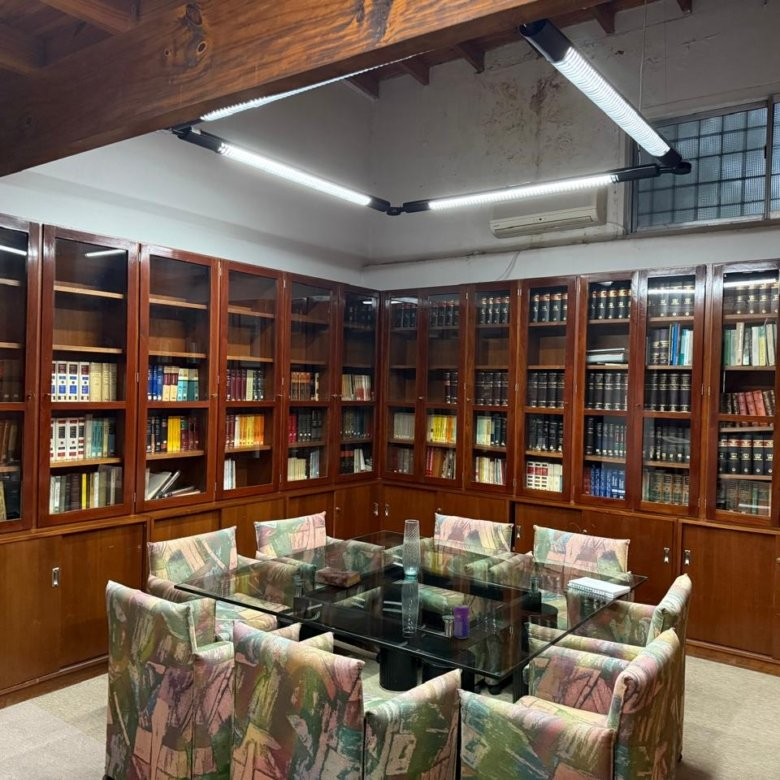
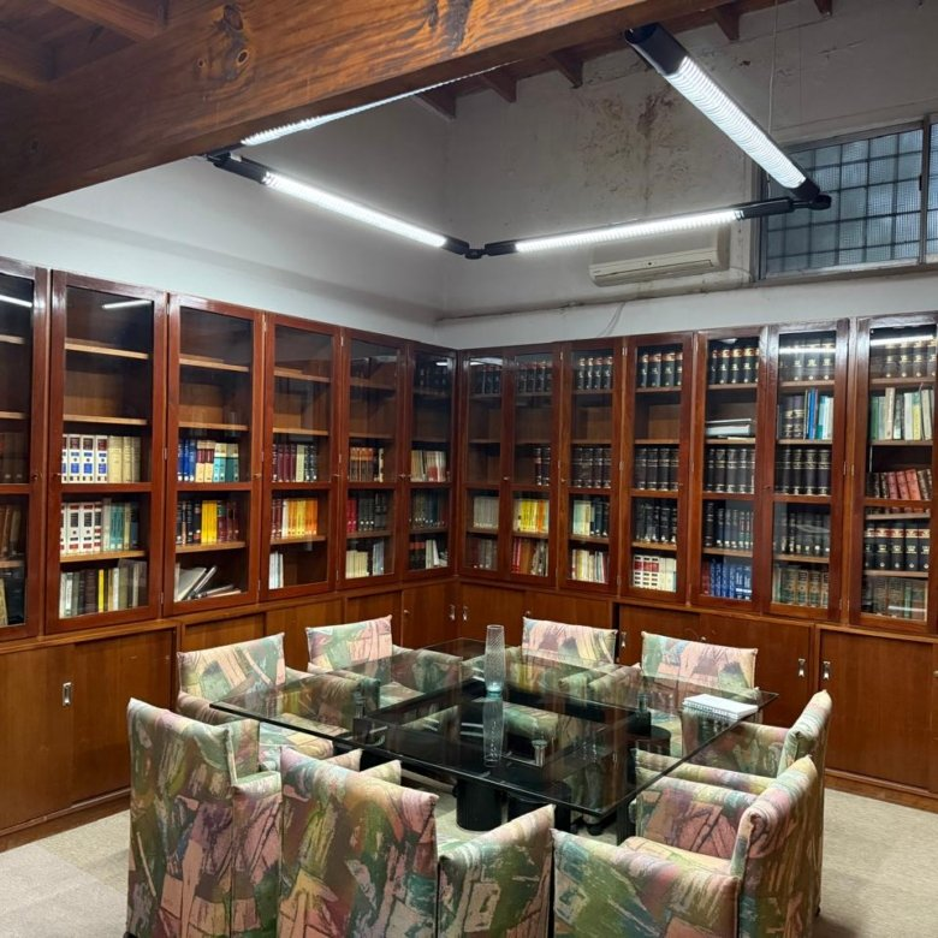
- beverage can [453,603,471,640]
- book [314,566,362,588]
